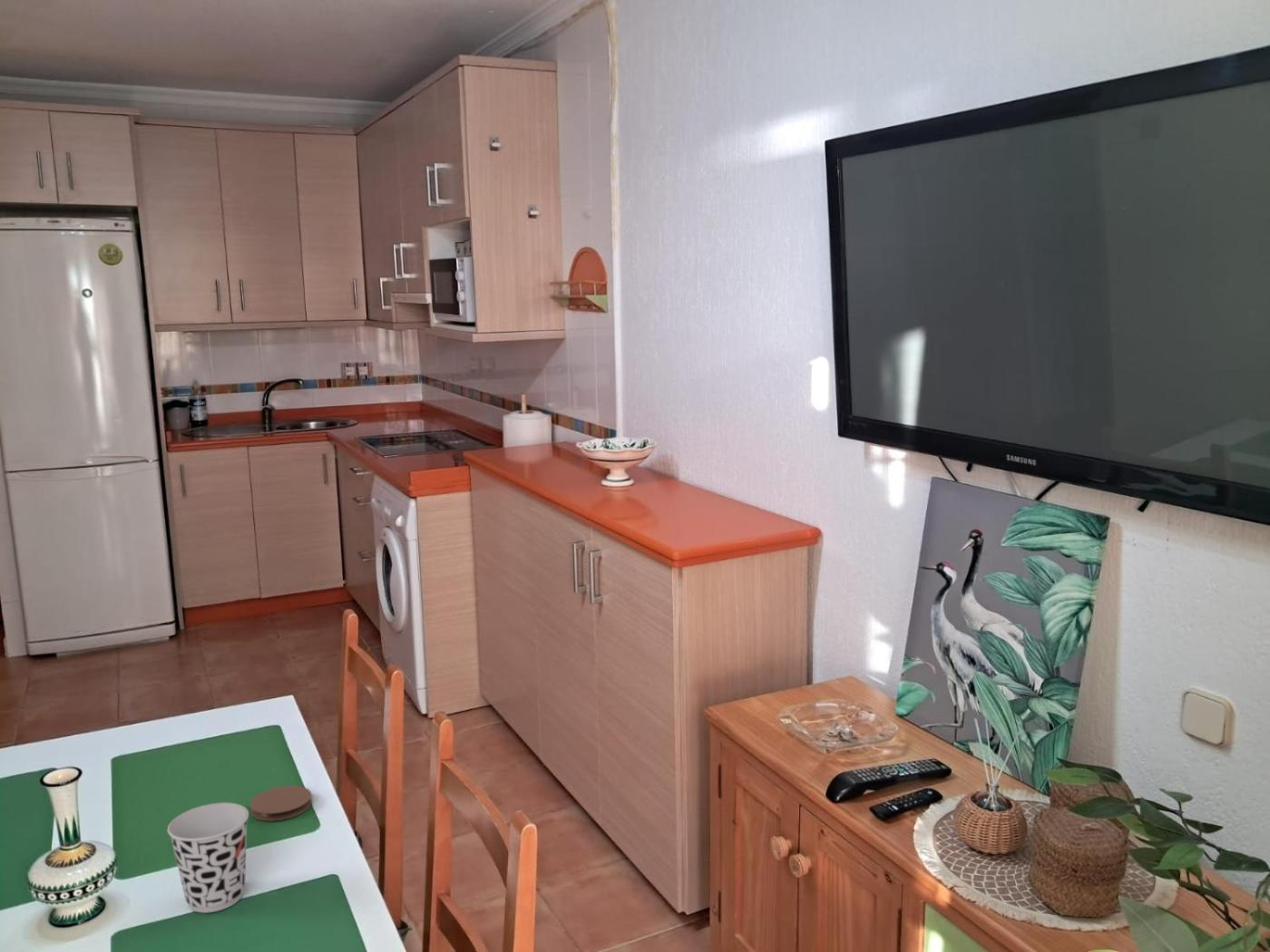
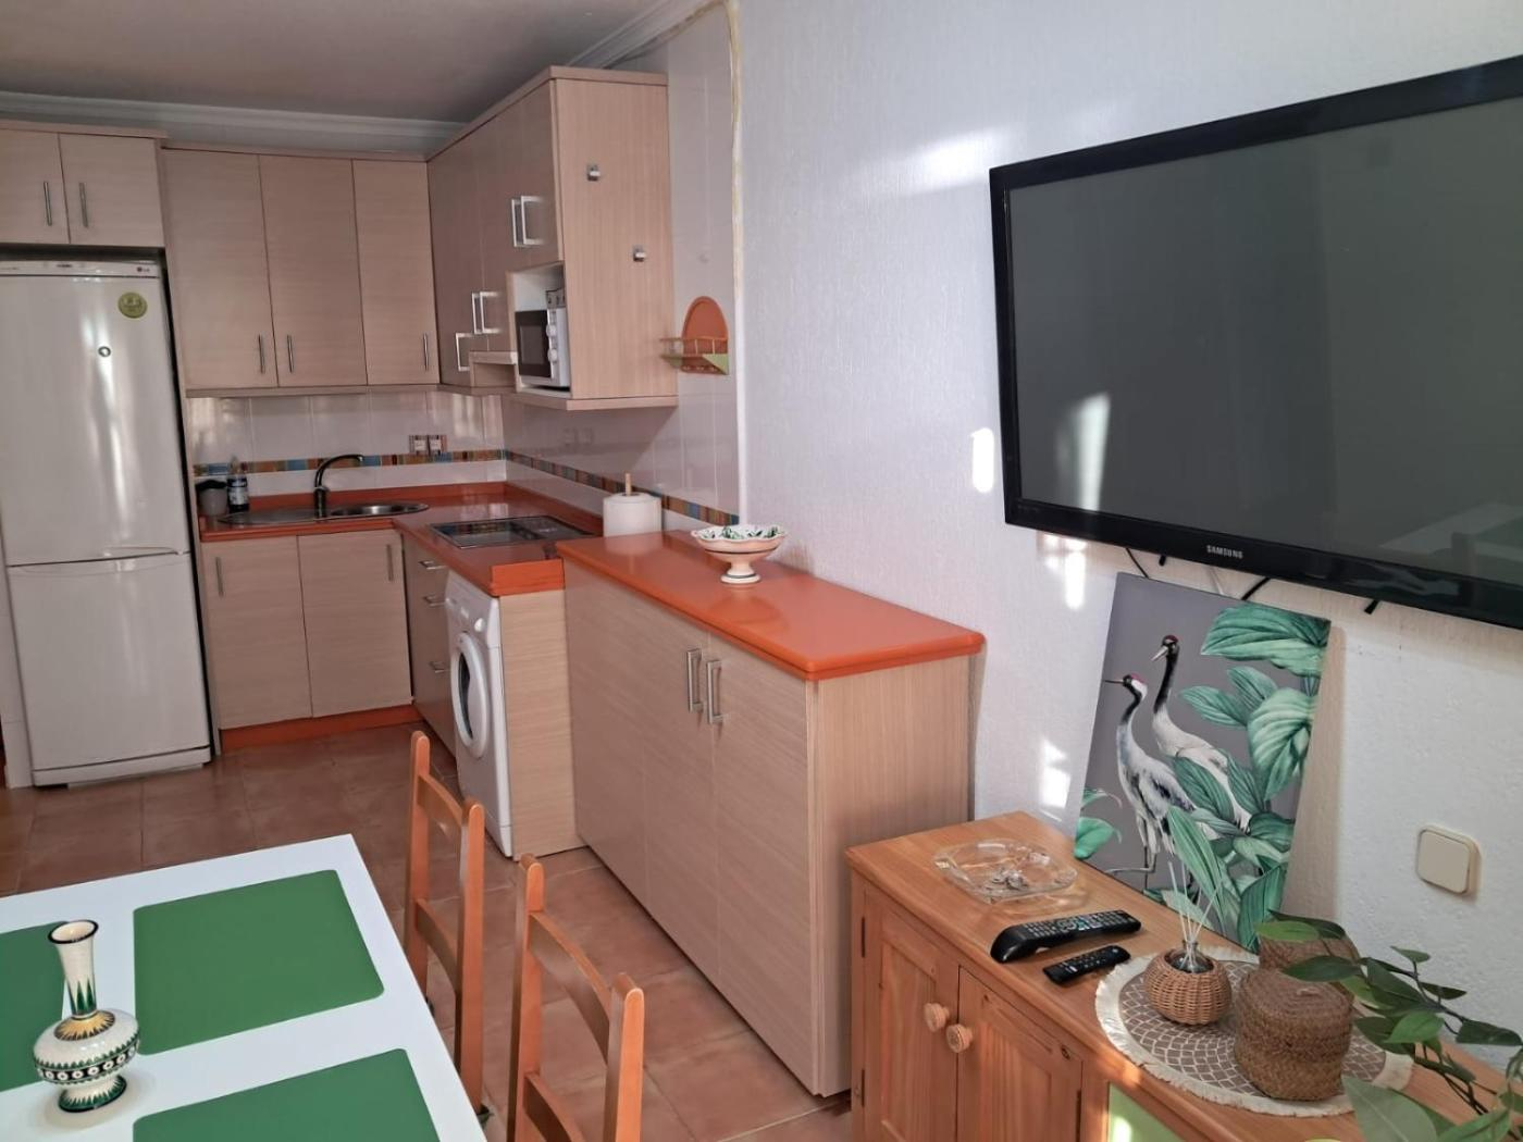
- cup [167,801,249,914]
- coaster [249,784,313,821]
